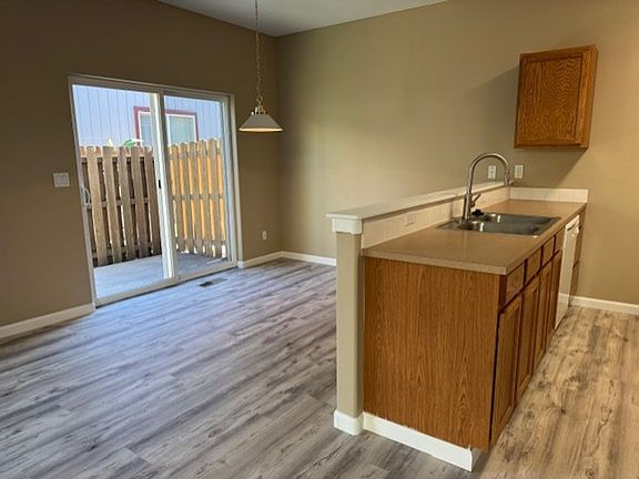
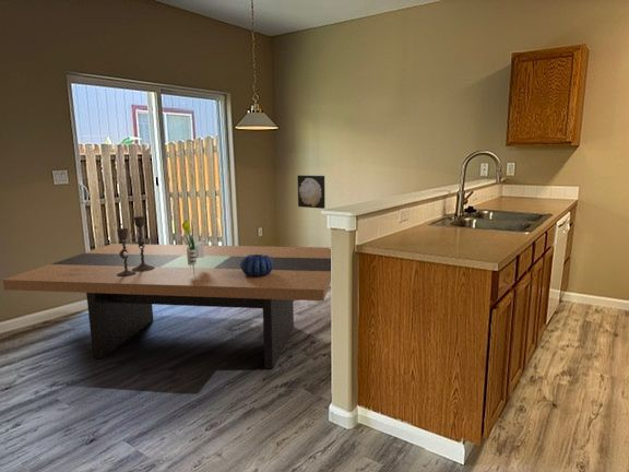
+ candlestick [116,215,154,276]
+ wall art [297,175,327,210]
+ dining table [2,243,332,369]
+ decorative bowl [240,255,273,276]
+ bouquet [181,220,204,270]
